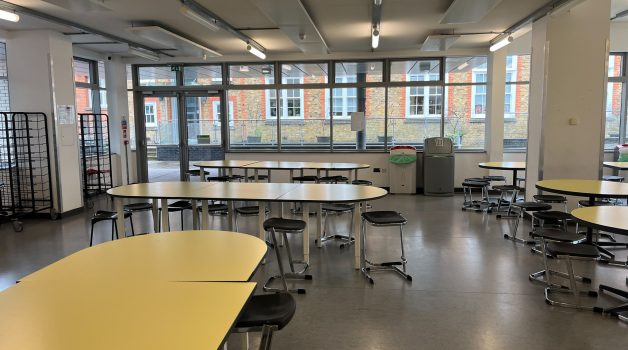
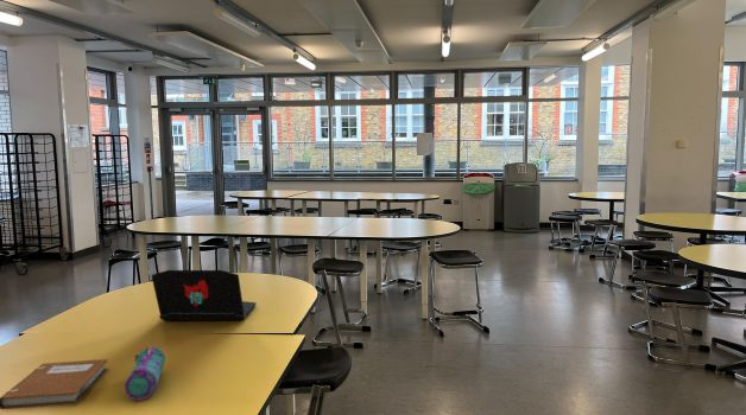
+ laptop [151,269,258,321]
+ notebook [0,358,109,410]
+ pencil case [124,345,166,402]
